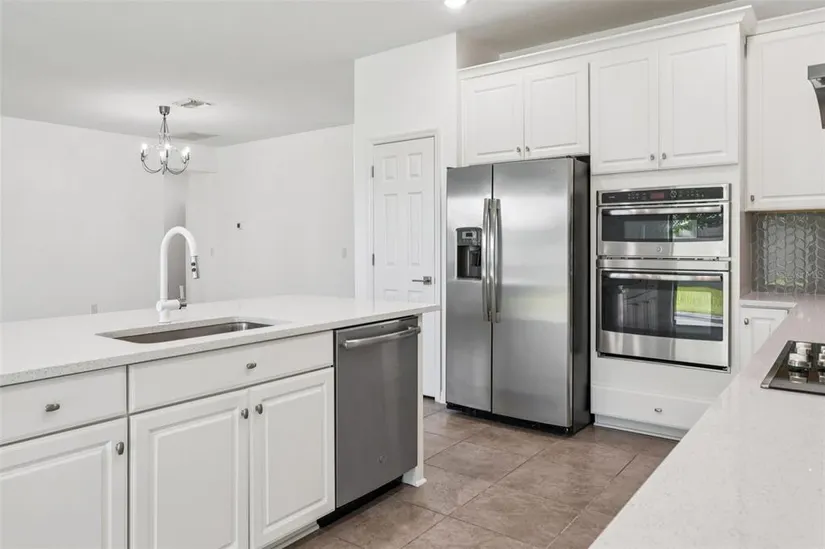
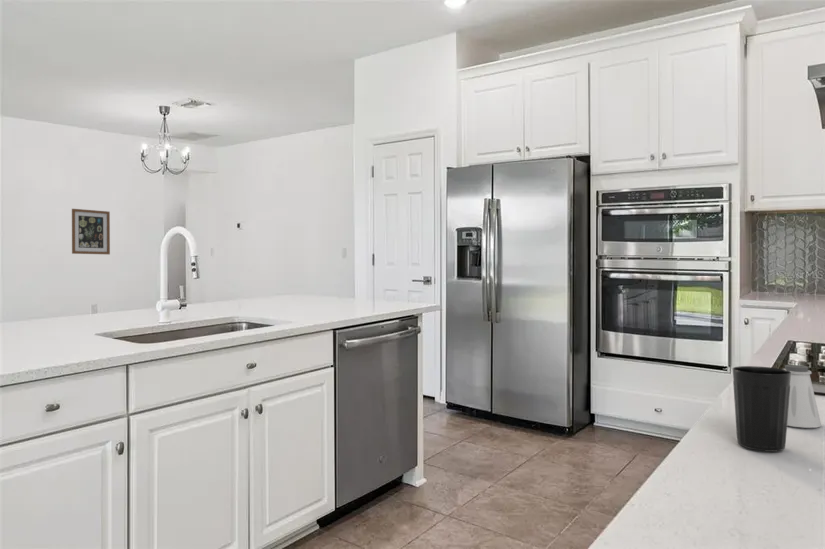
+ cup [731,365,791,453]
+ saltshaker [783,364,823,429]
+ wall art [71,208,111,255]
